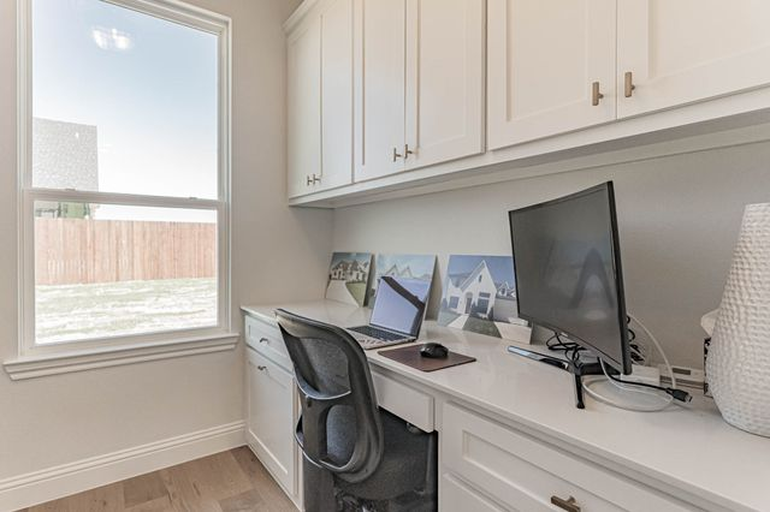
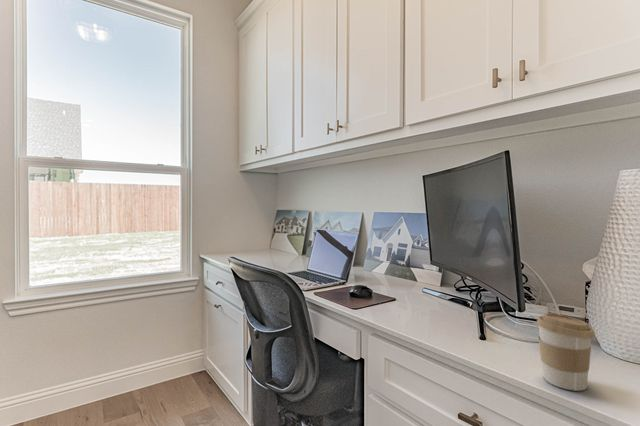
+ coffee cup [536,312,596,392]
